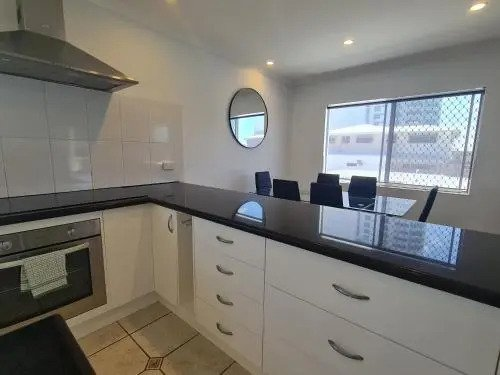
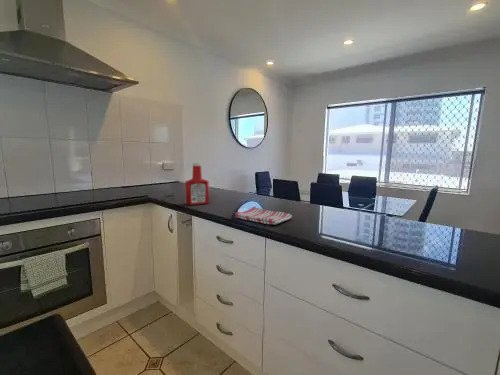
+ soap bottle [184,162,210,206]
+ dish towel [234,206,293,226]
